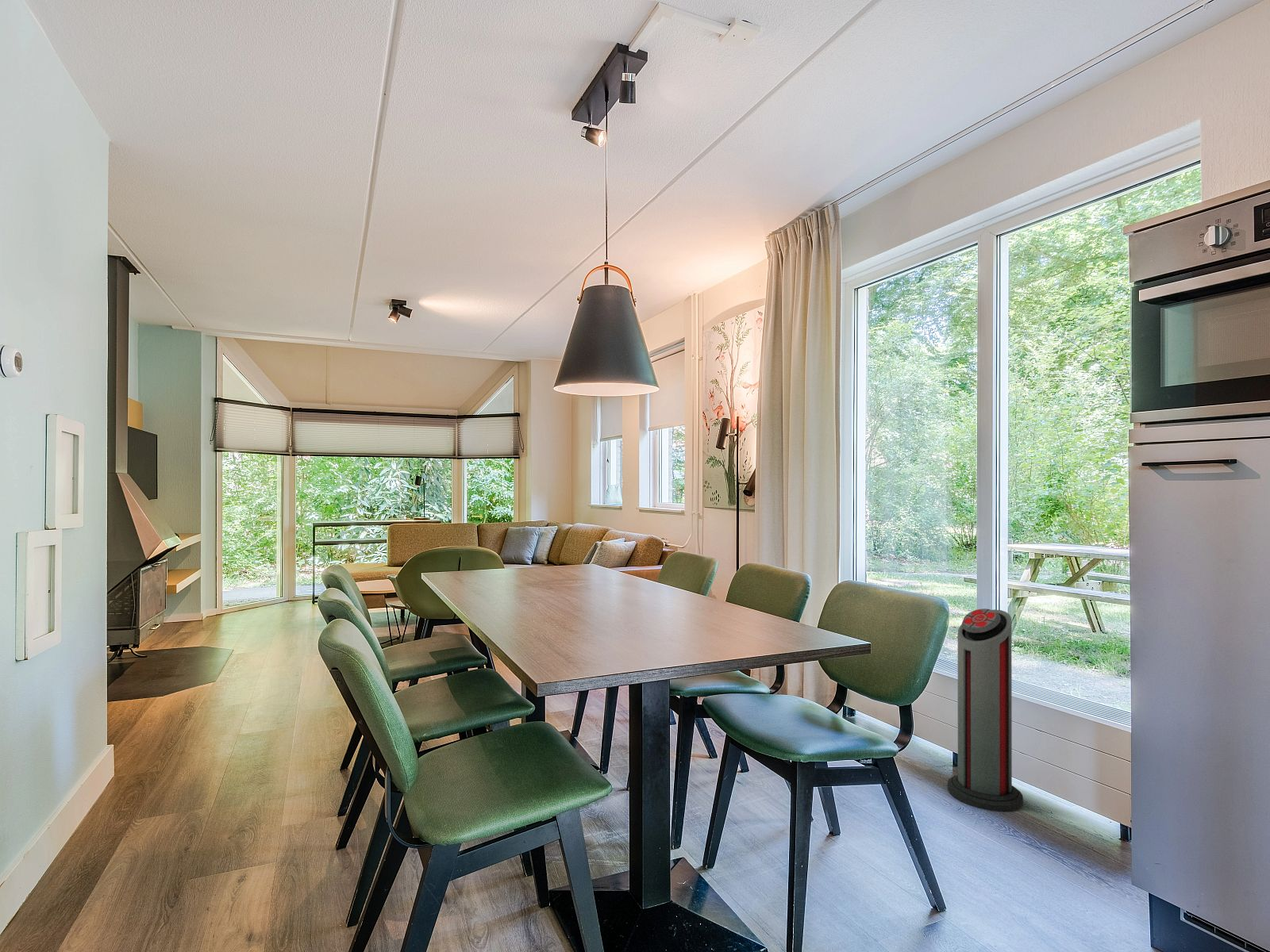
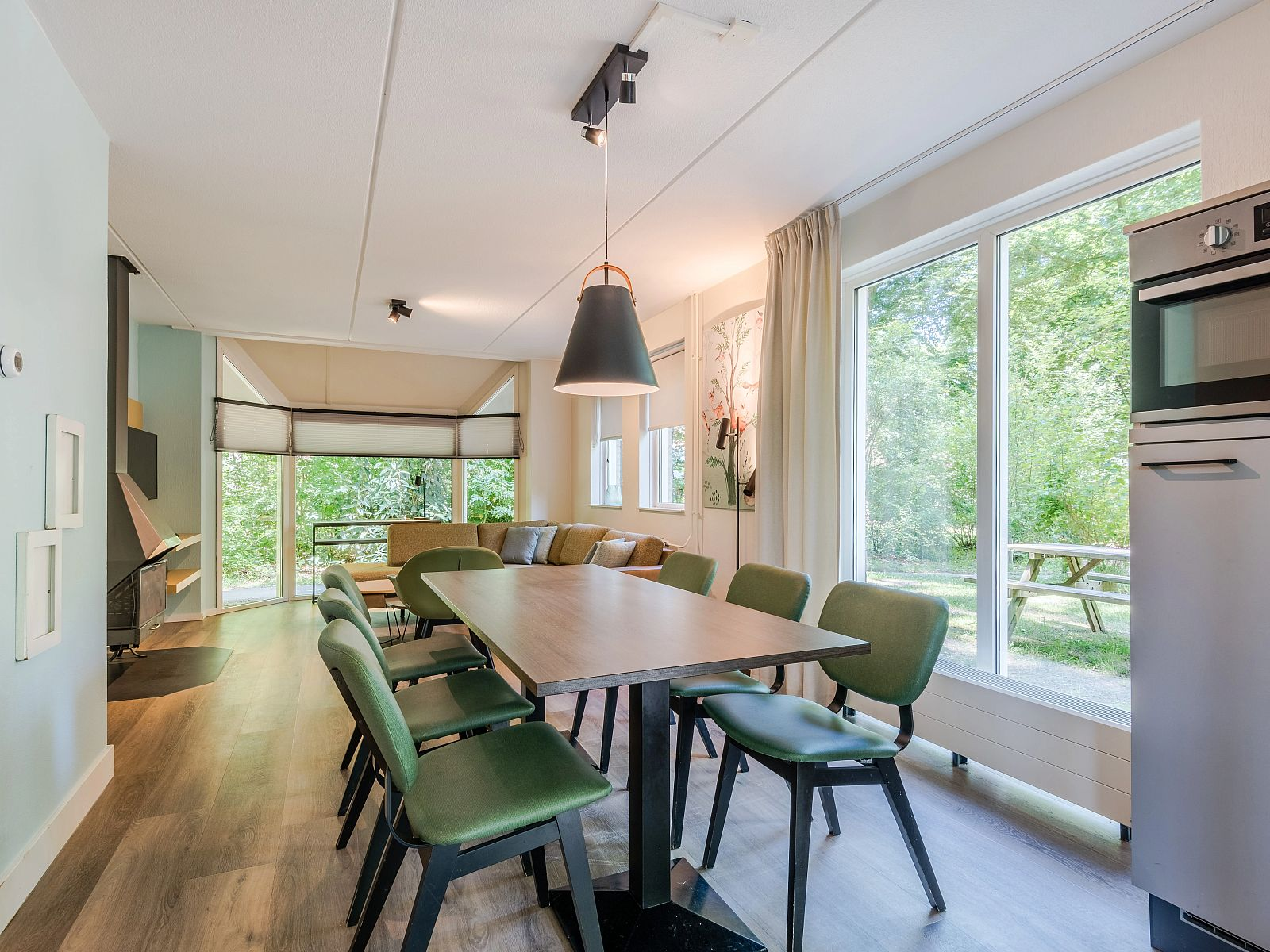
- air purifier [947,608,1024,812]
